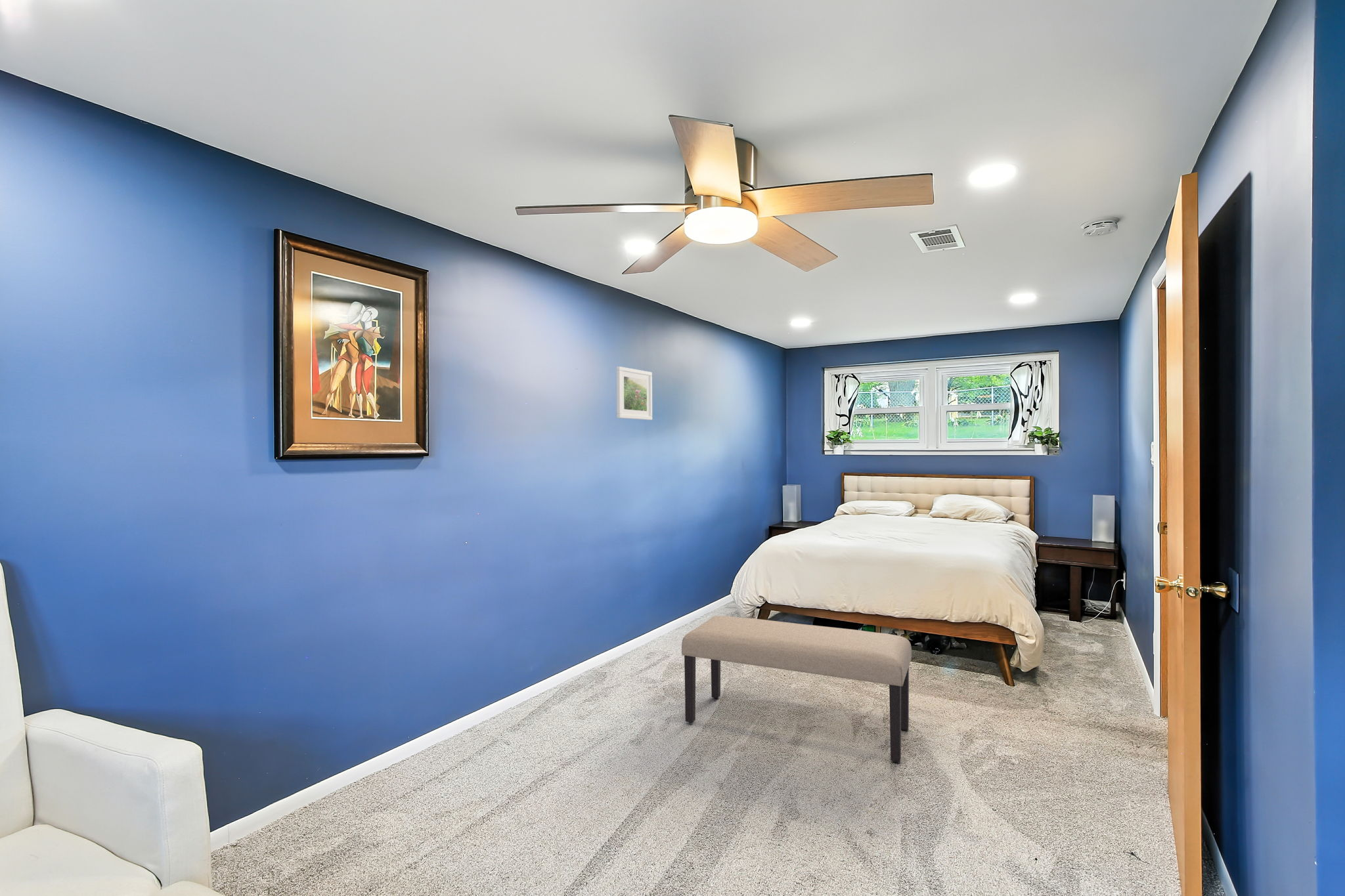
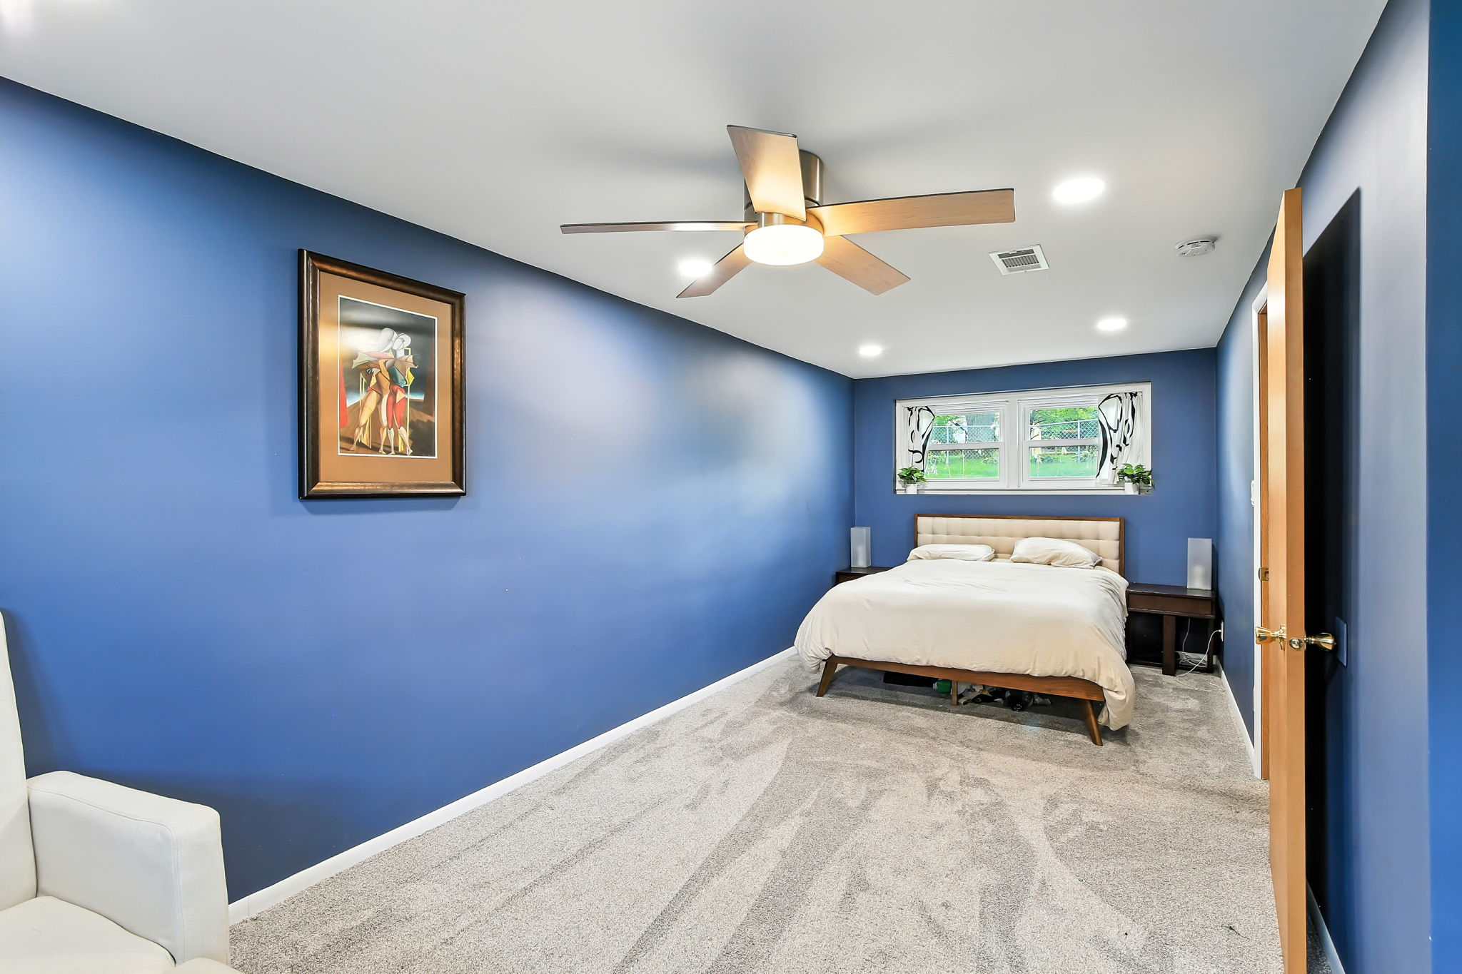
- bench [681,615,912,763]
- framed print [616,366,653,421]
